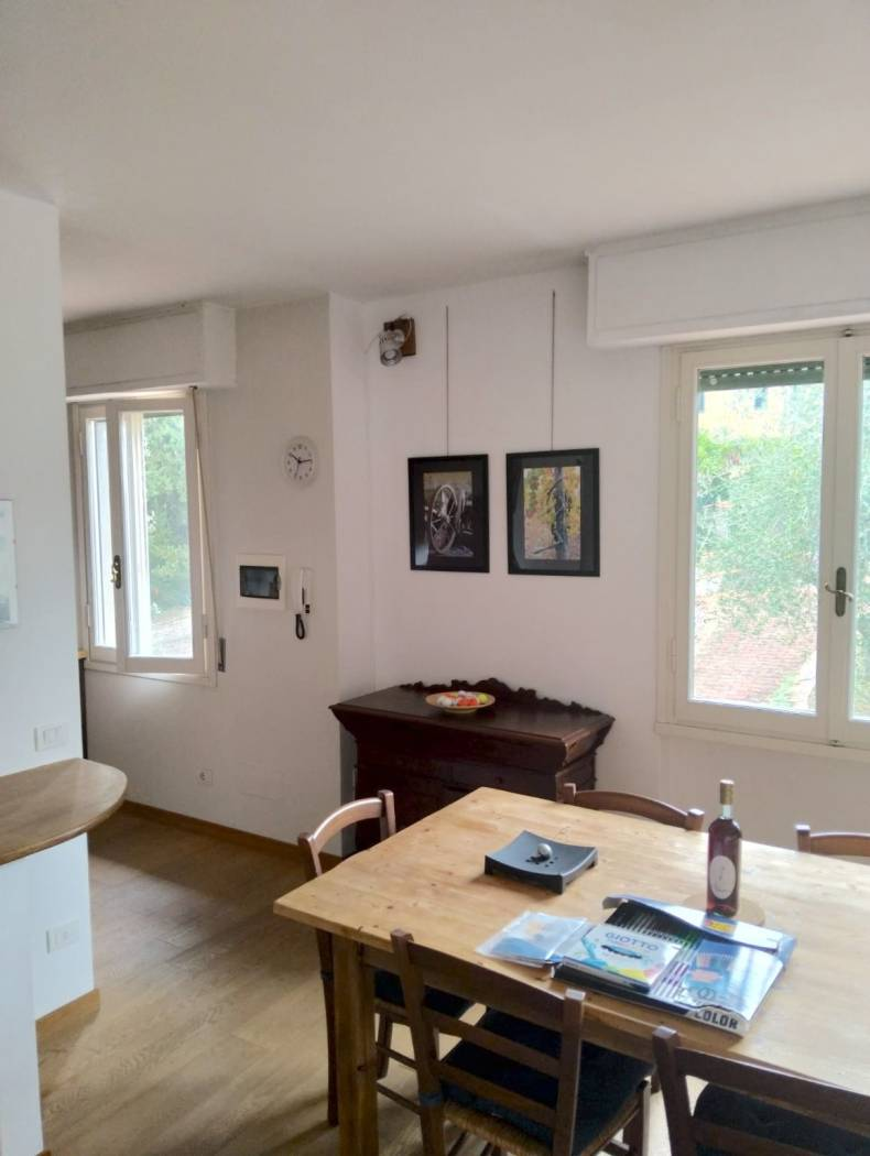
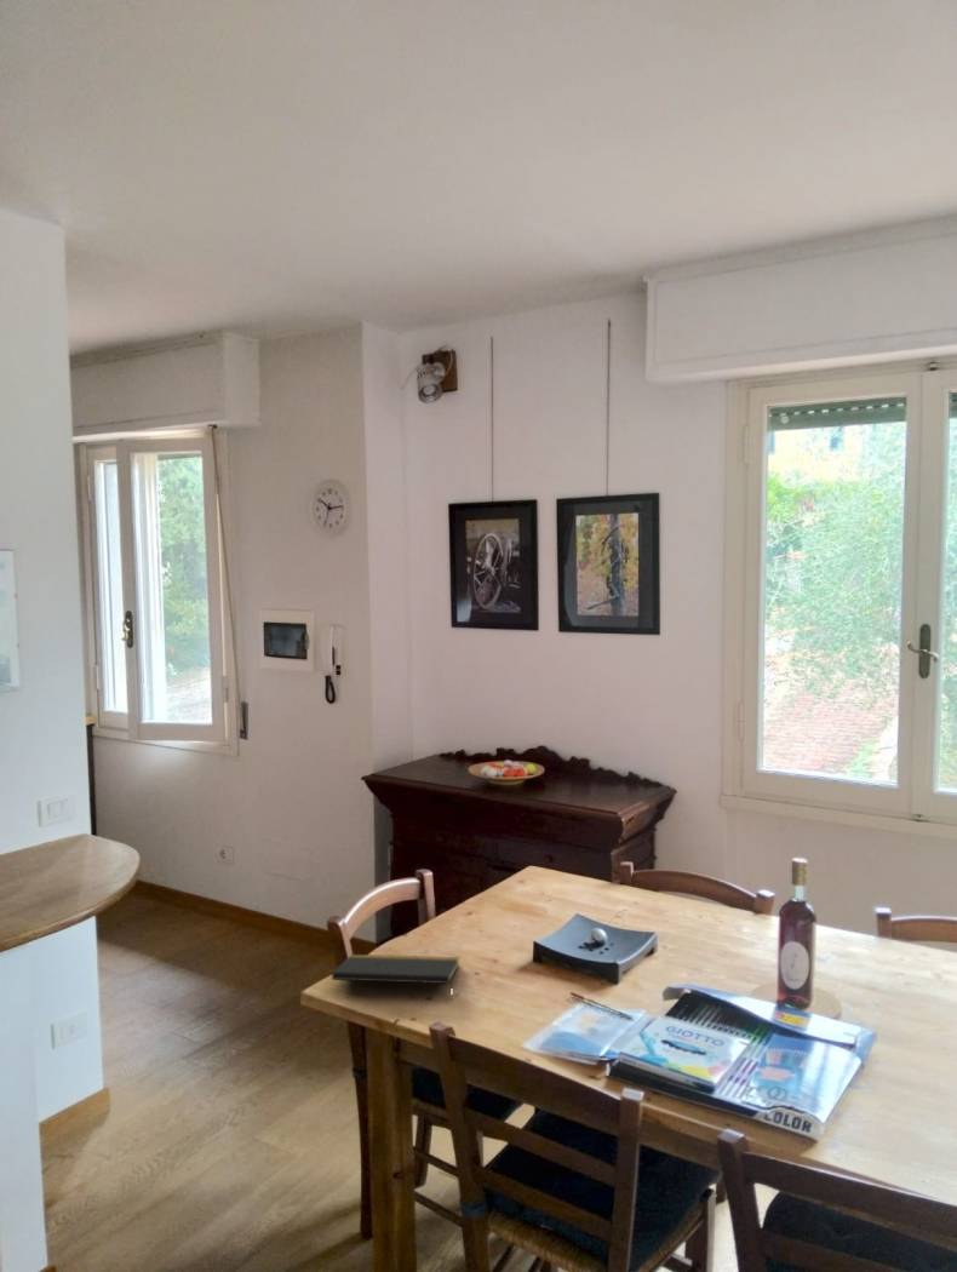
+ notepad [331,953,460,1001]
+ pen [569,991,634,1019]
